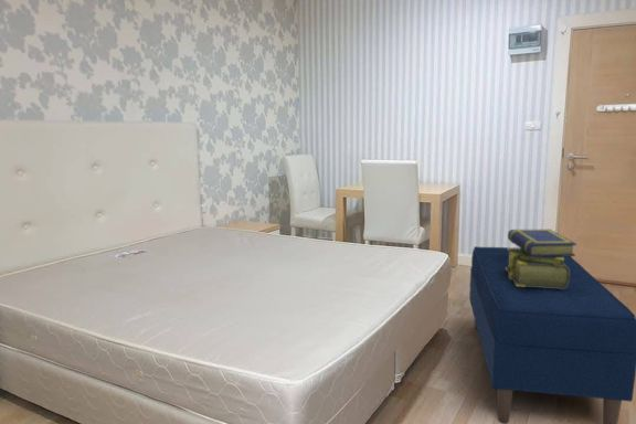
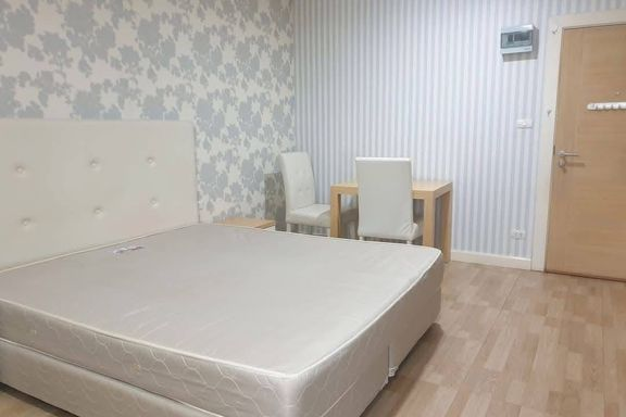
- bench [468,245,636,424]
- stack of books [506,229,577,289]
